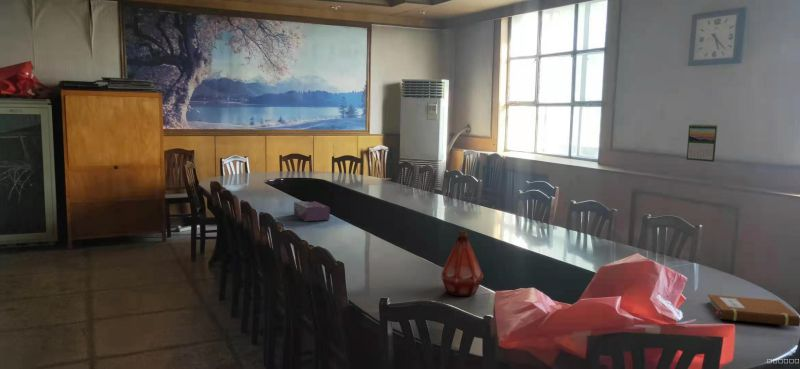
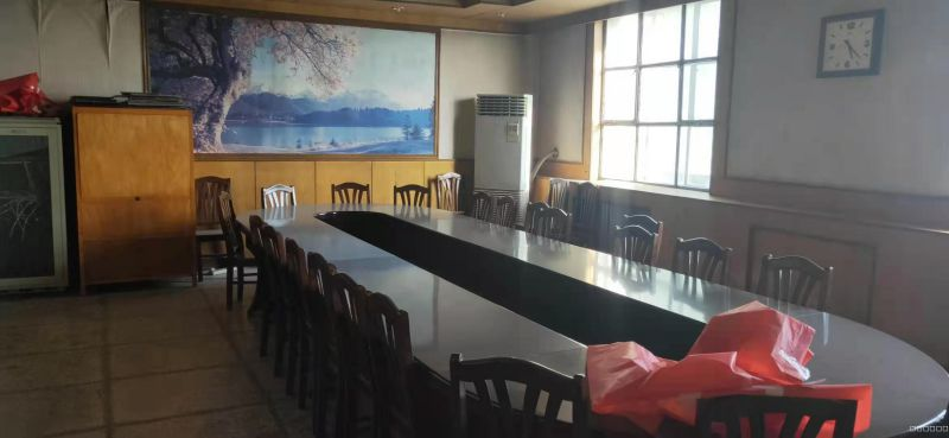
- tissue box [293,201,331,222]
- notebook [706,293,800,328]
- bottle [440,228,484,297]
- calendar [686,123,718,163]
